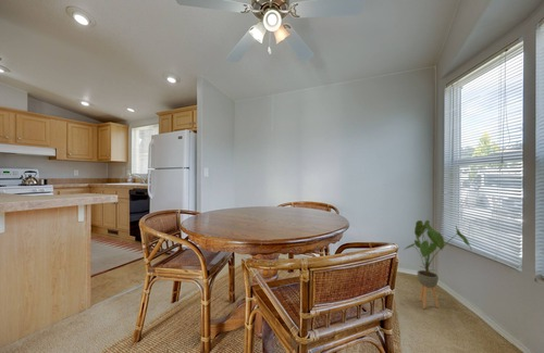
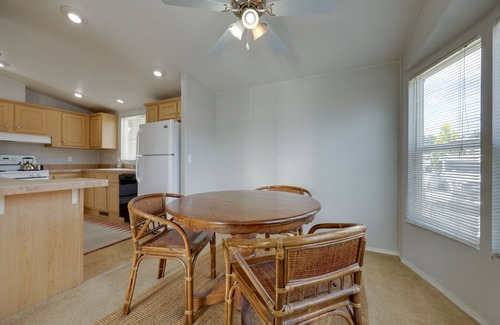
- house plant [405,219,472,310]
